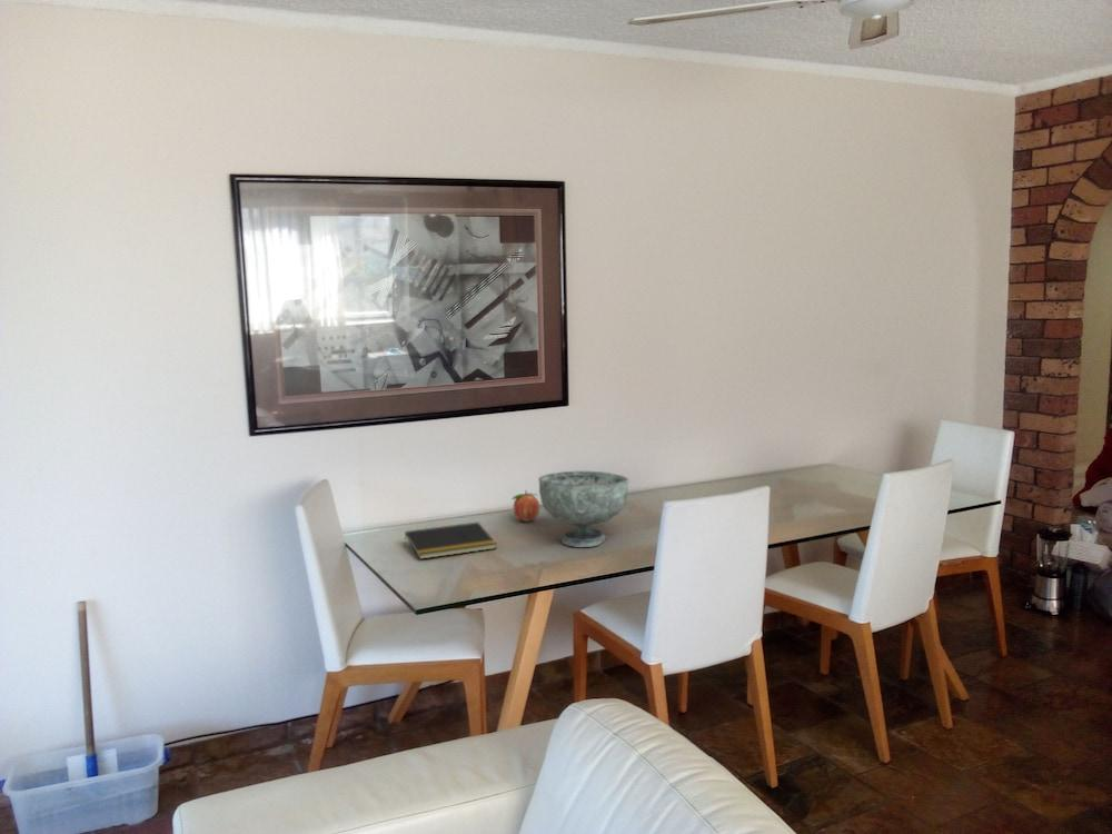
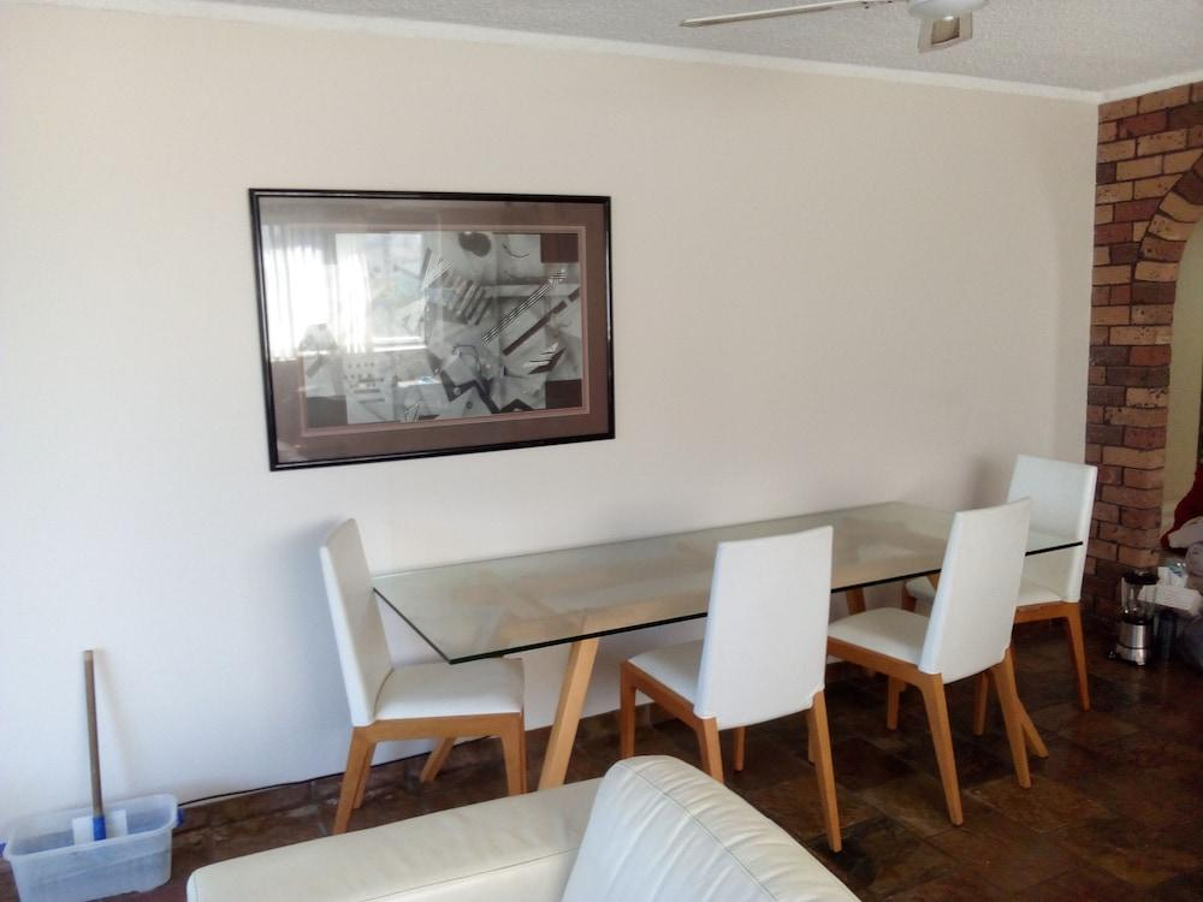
- decorative bowl [537,469,631,548]
- fruit [510,489,540,523]
- notepad [403,522,498,560]
